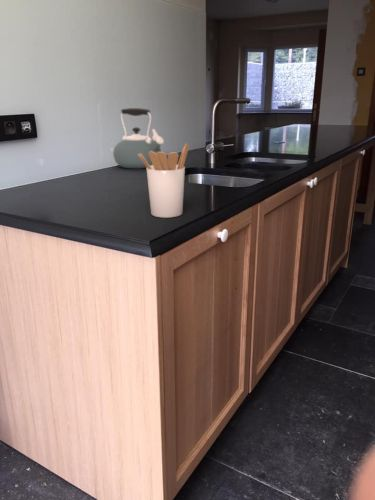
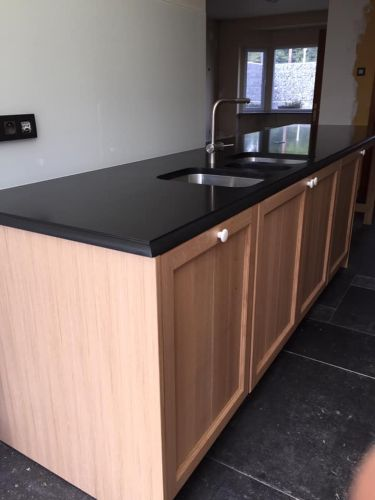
- utensil holder [138,142,190,219]
- kettle [112,107,165,169]
